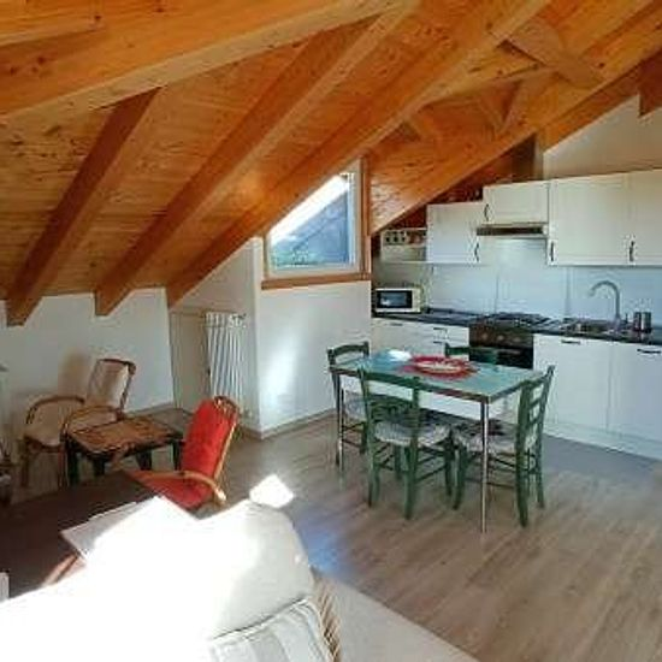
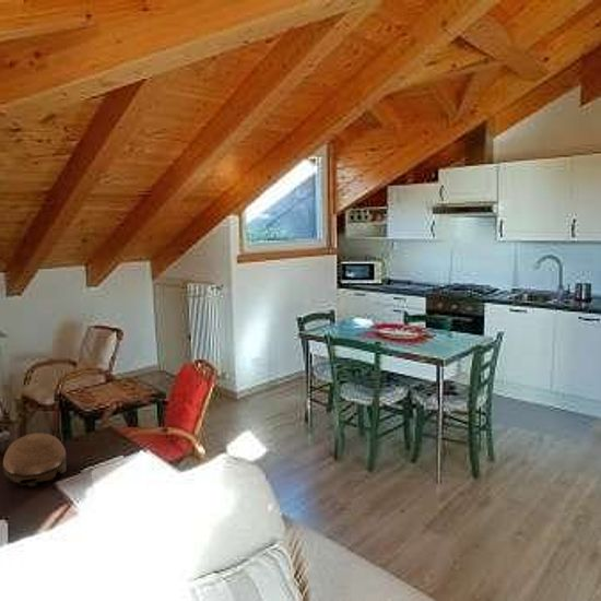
+ decorative bowl [2,432,68,487]
